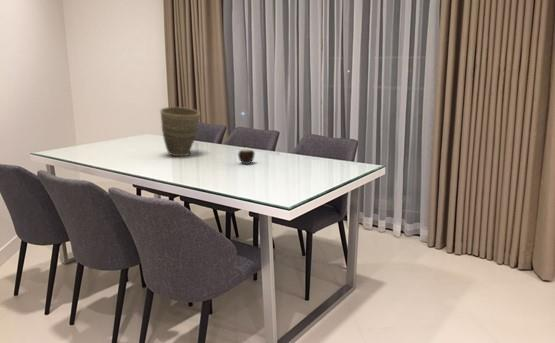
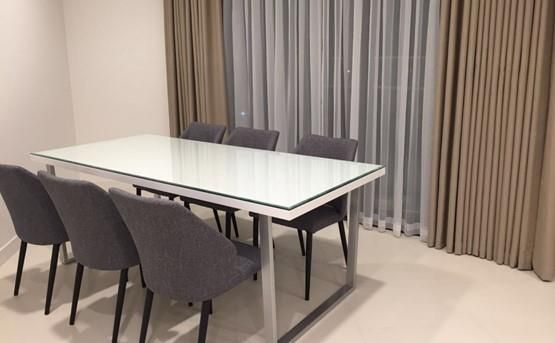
- candle [237,147,256,165]
- vase [159,106,201,157]
